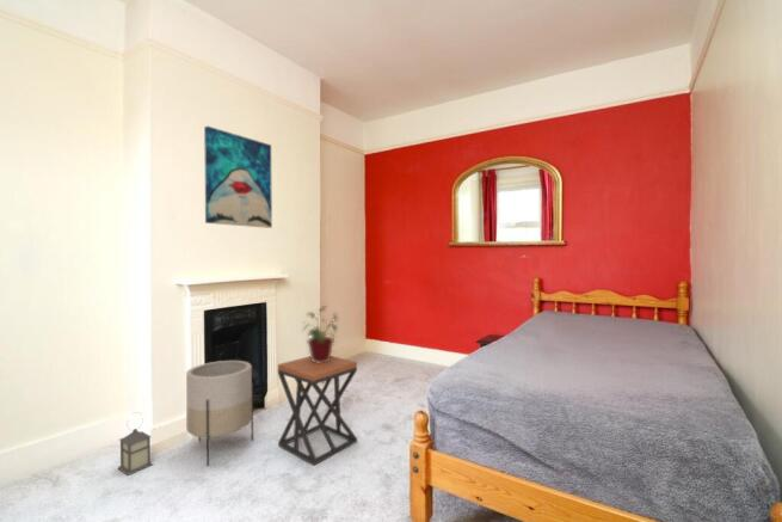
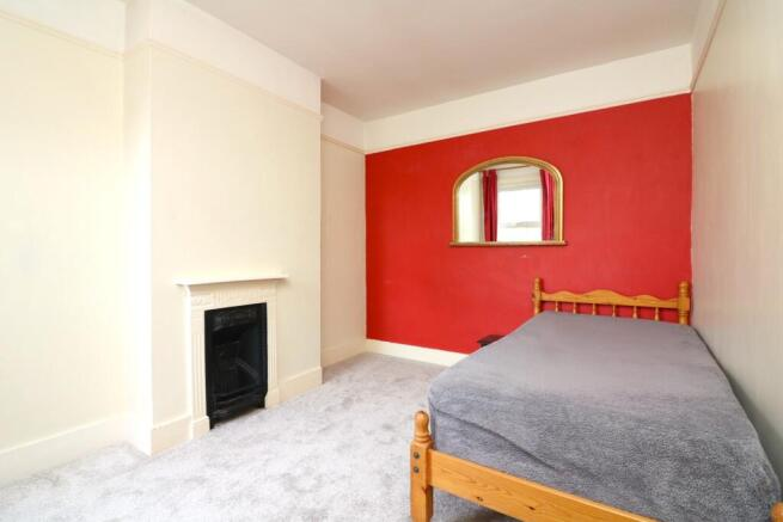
- potted plant [301,305,339,363]
- lantern [117,411,154,477]
- planter [185,360,254,467]
- stool [277,355,358,466]
- wall art [203,125,273,229]
